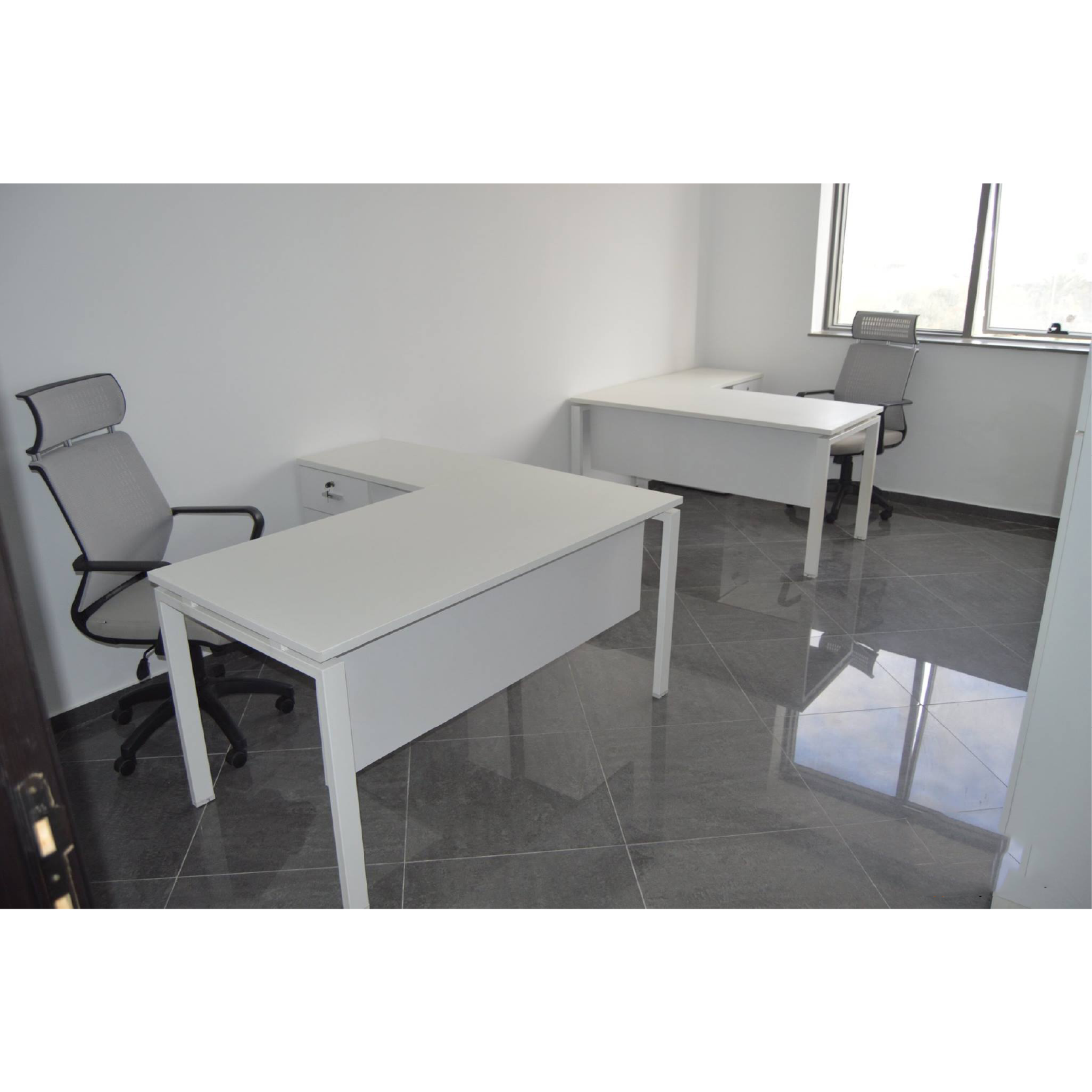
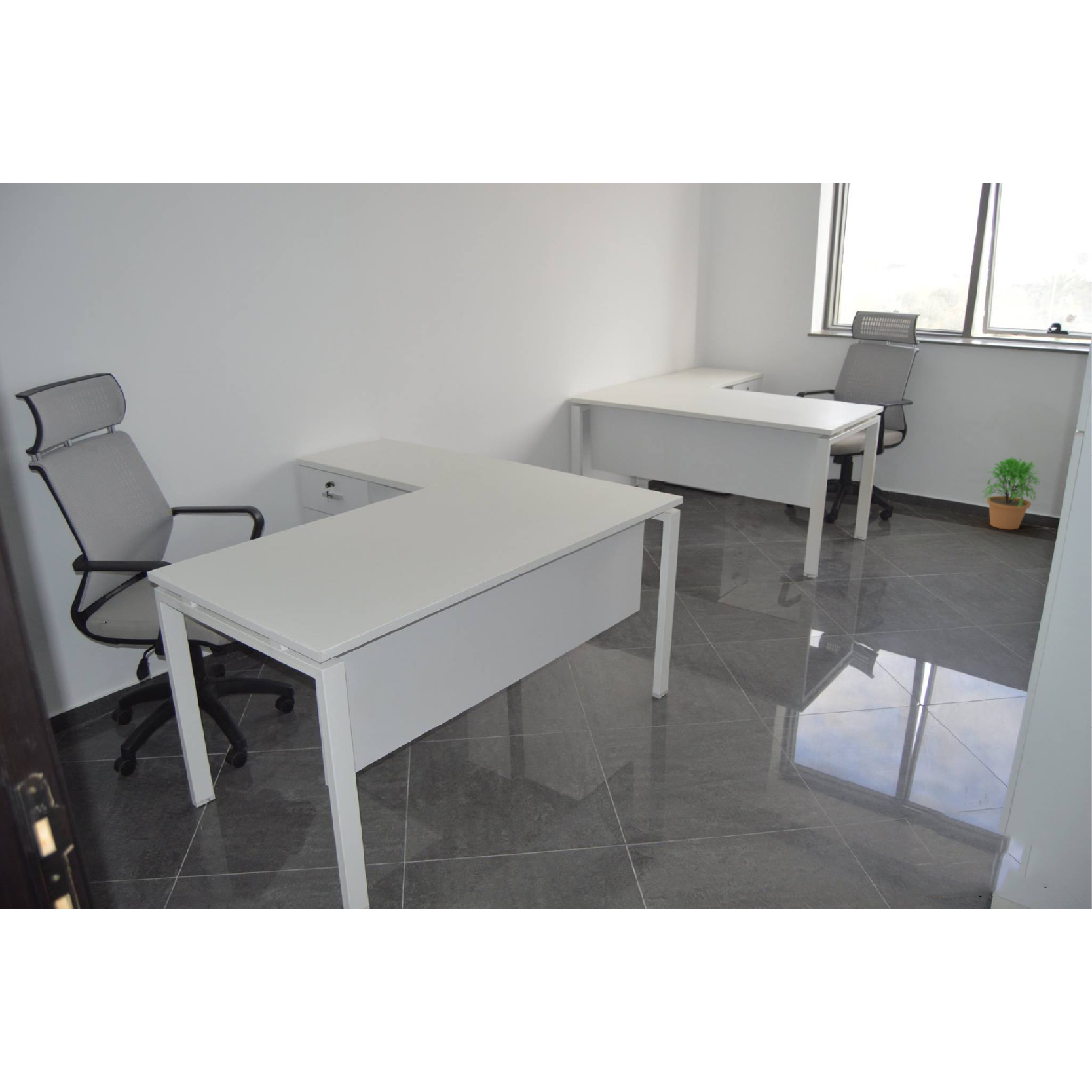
+ potted plant [981,455,1044,530]
